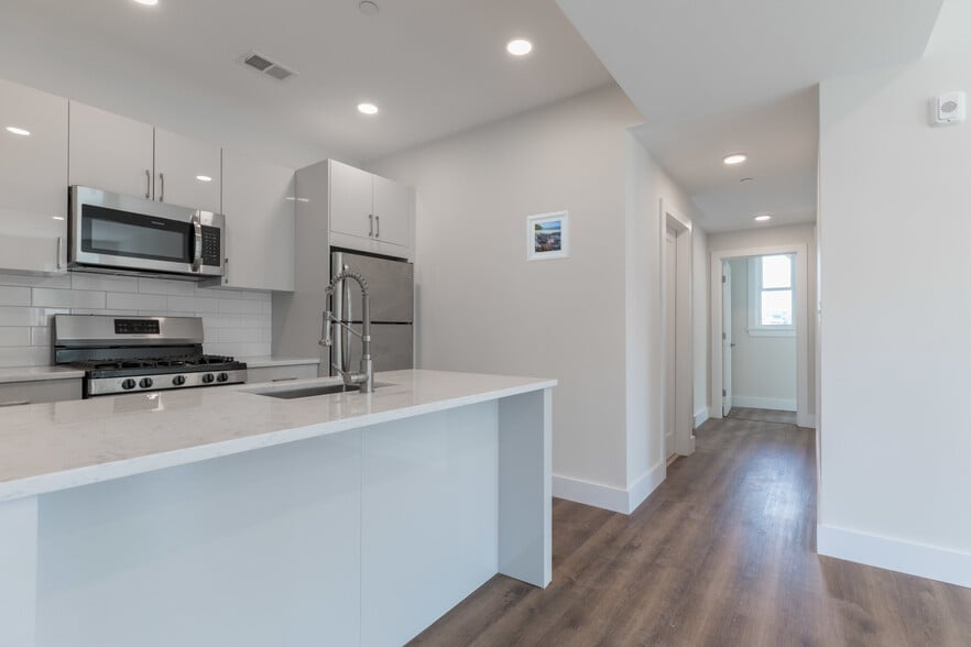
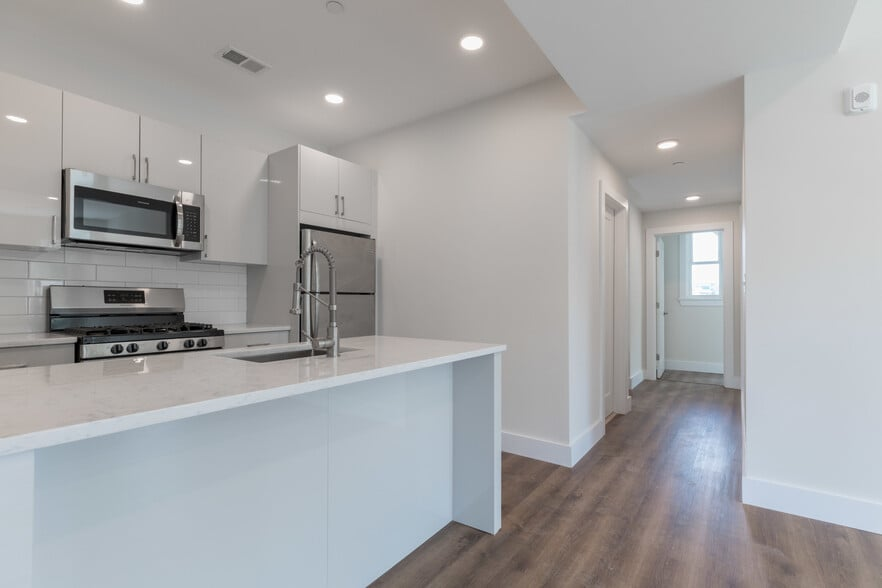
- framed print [526,209,571,263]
